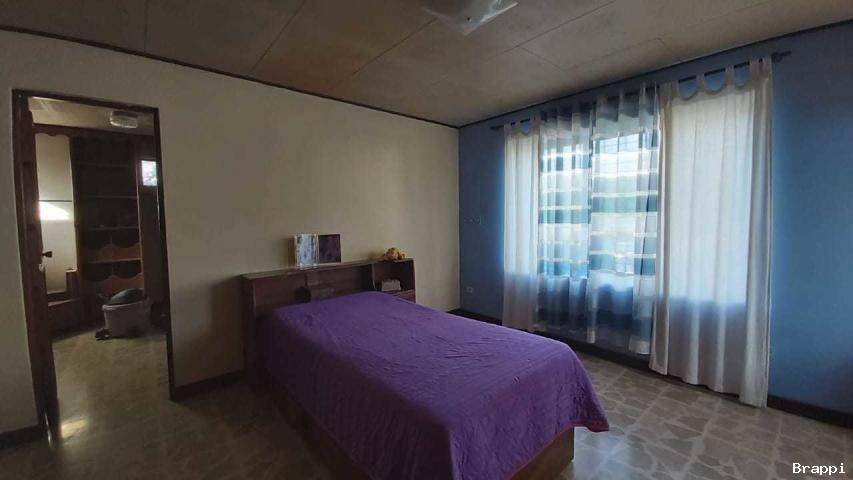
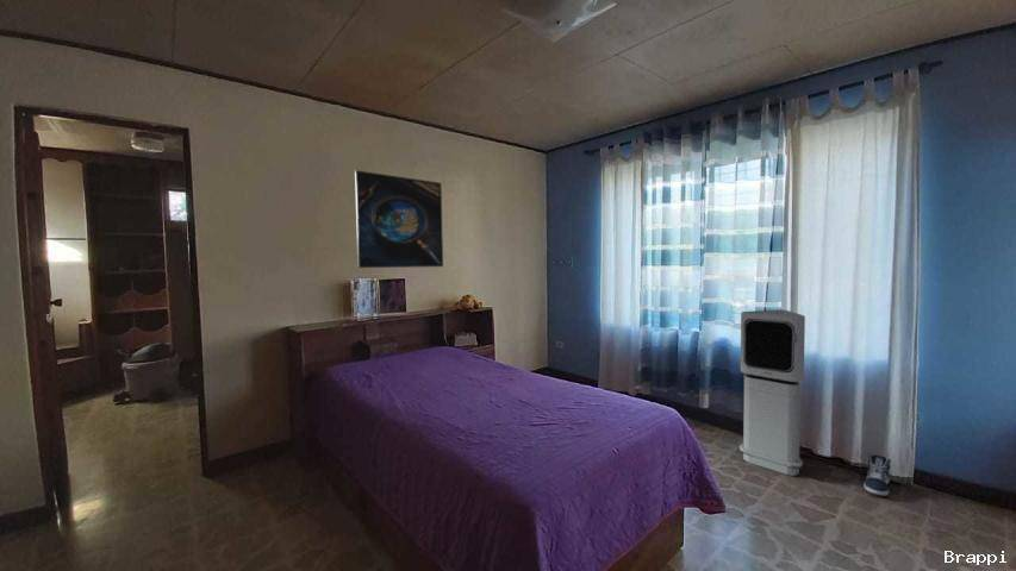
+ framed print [354,169,444,269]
+ sneaker [862,453,892,497]
+ air purifier [738,308,806,477]
